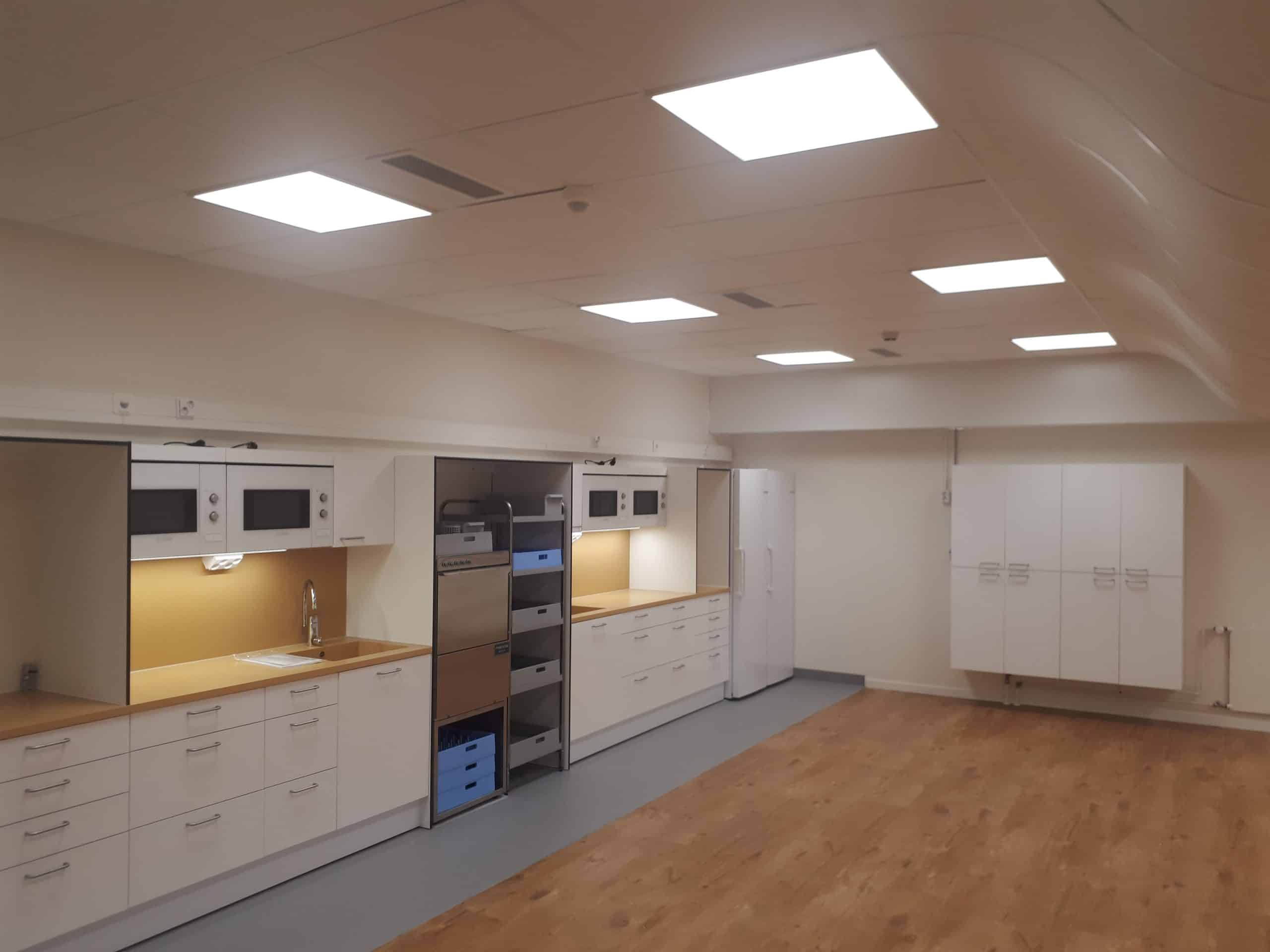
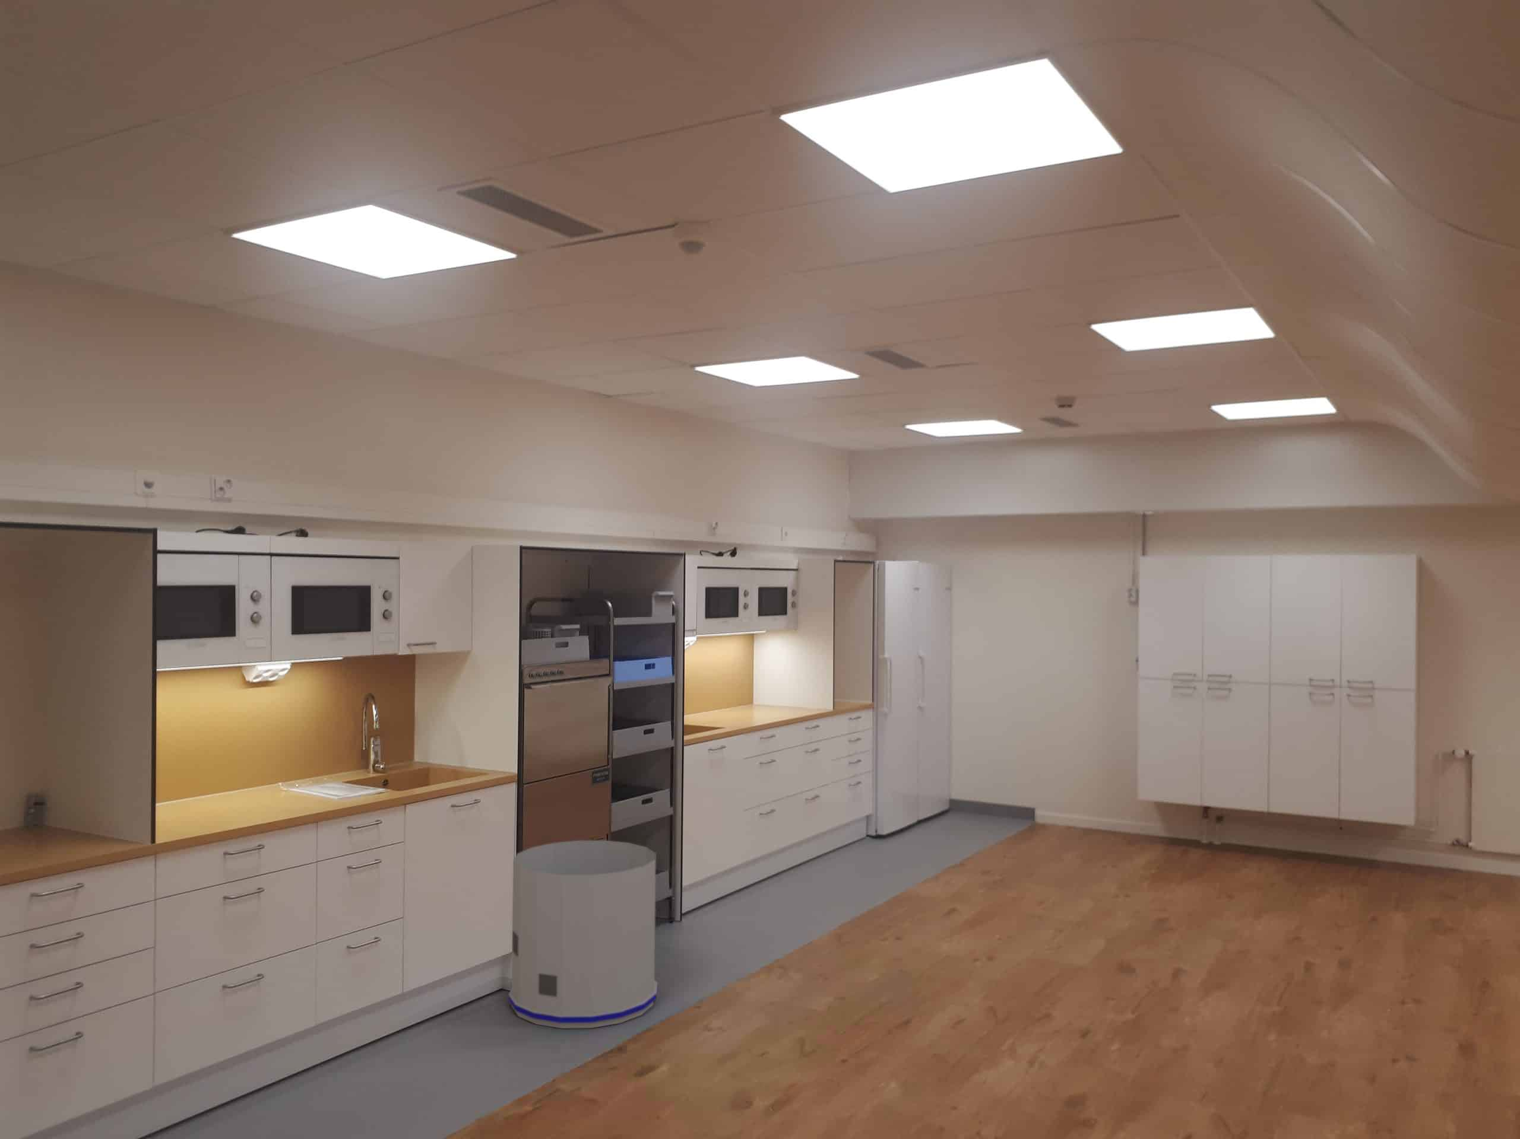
+ trash can [507,840,658,1029]
